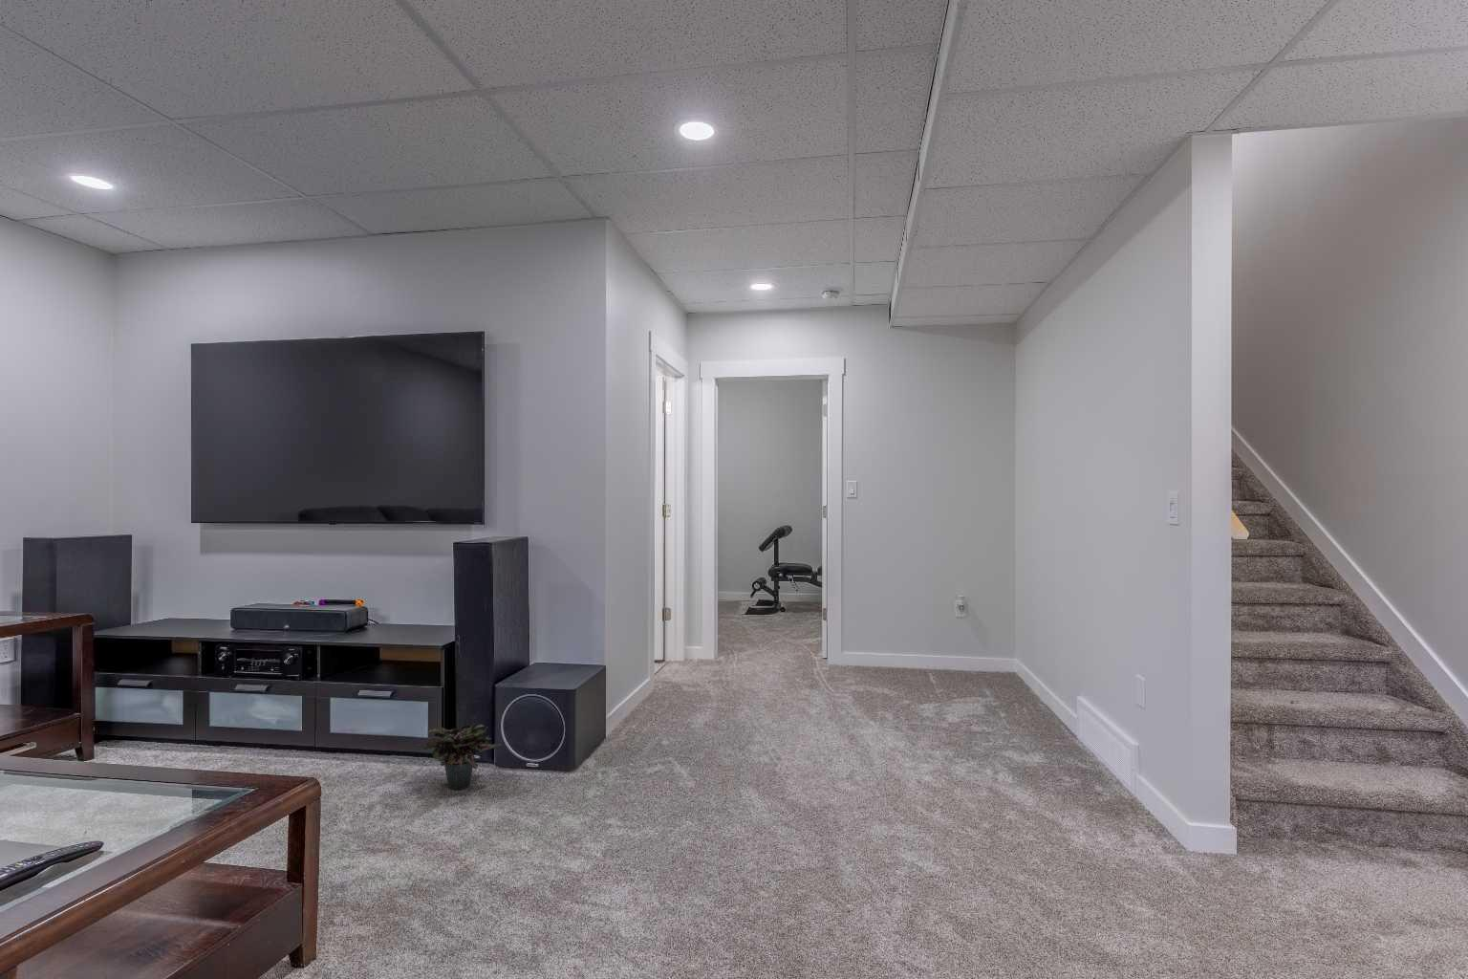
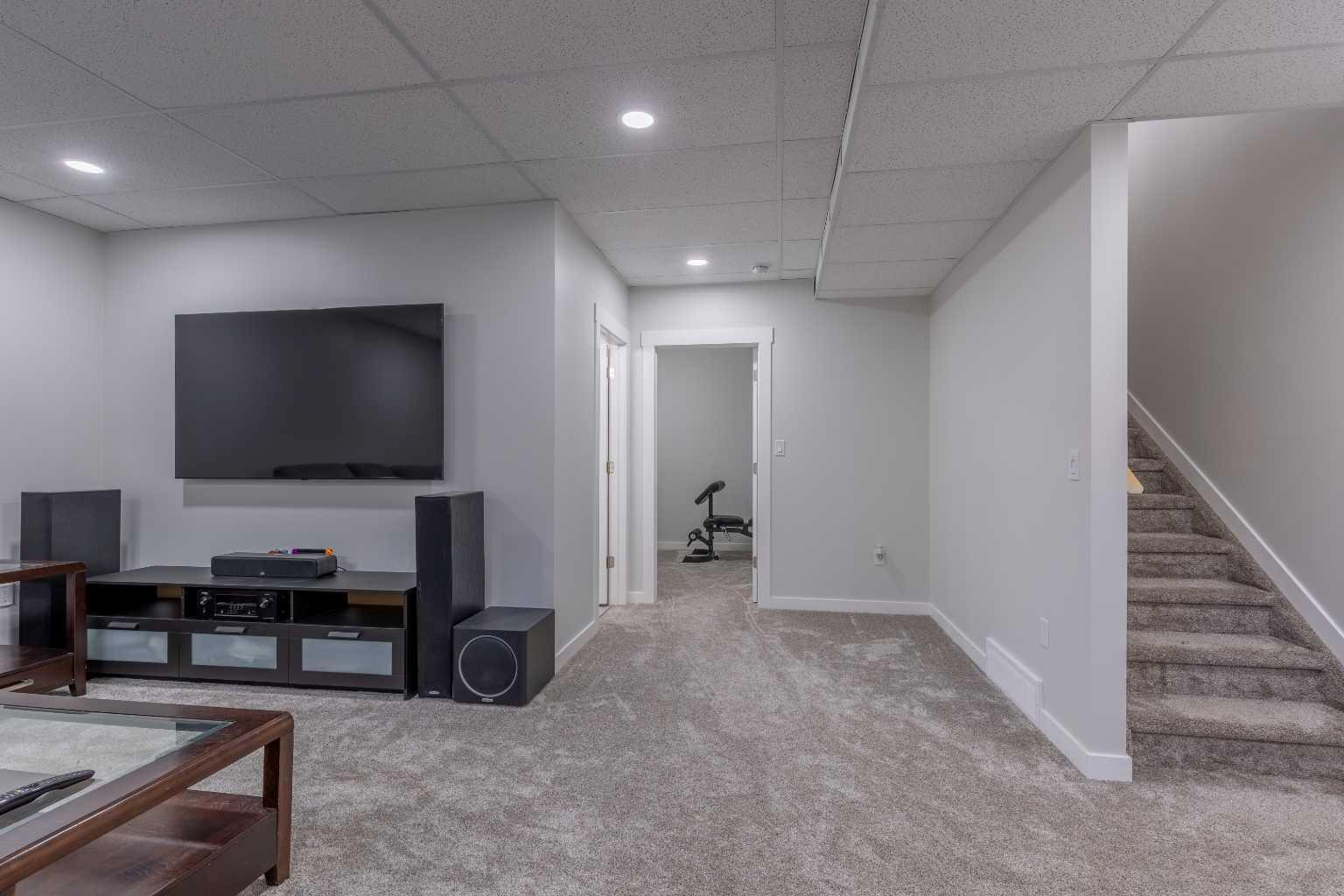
- potted plant [416,723,502,791]
